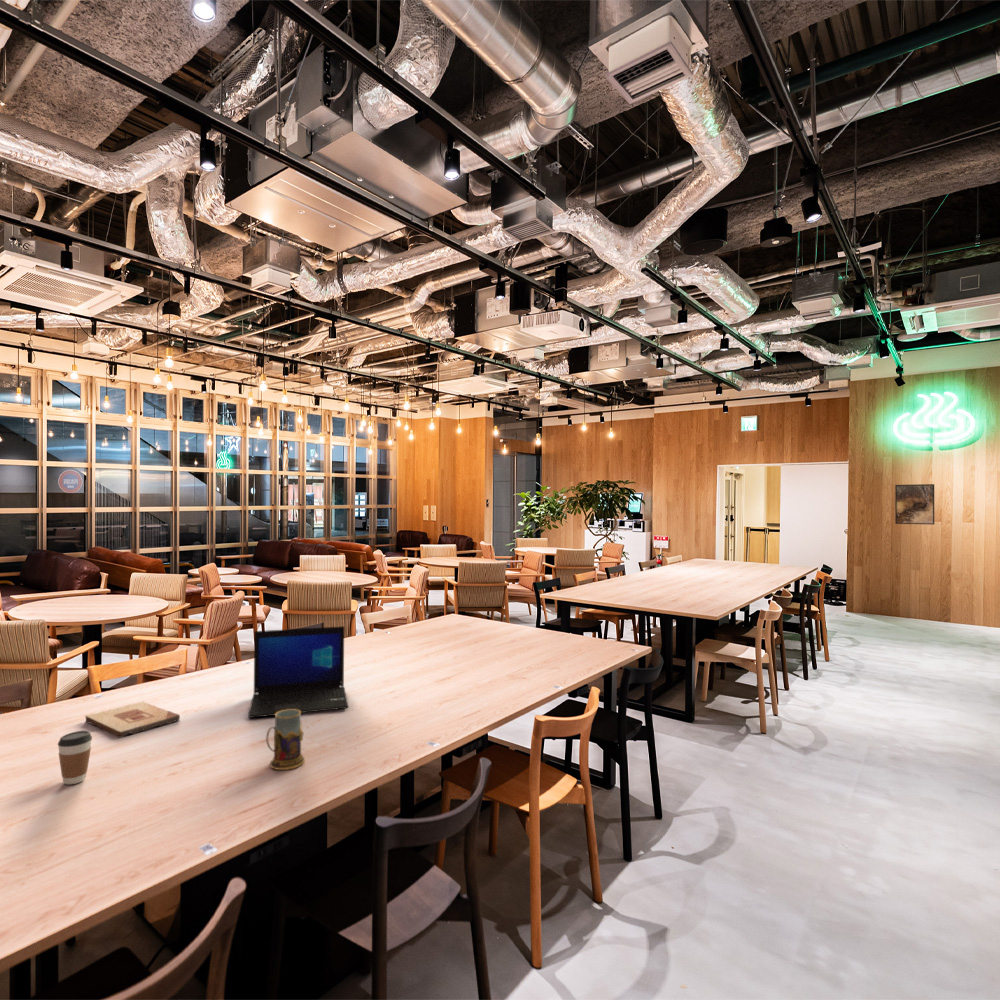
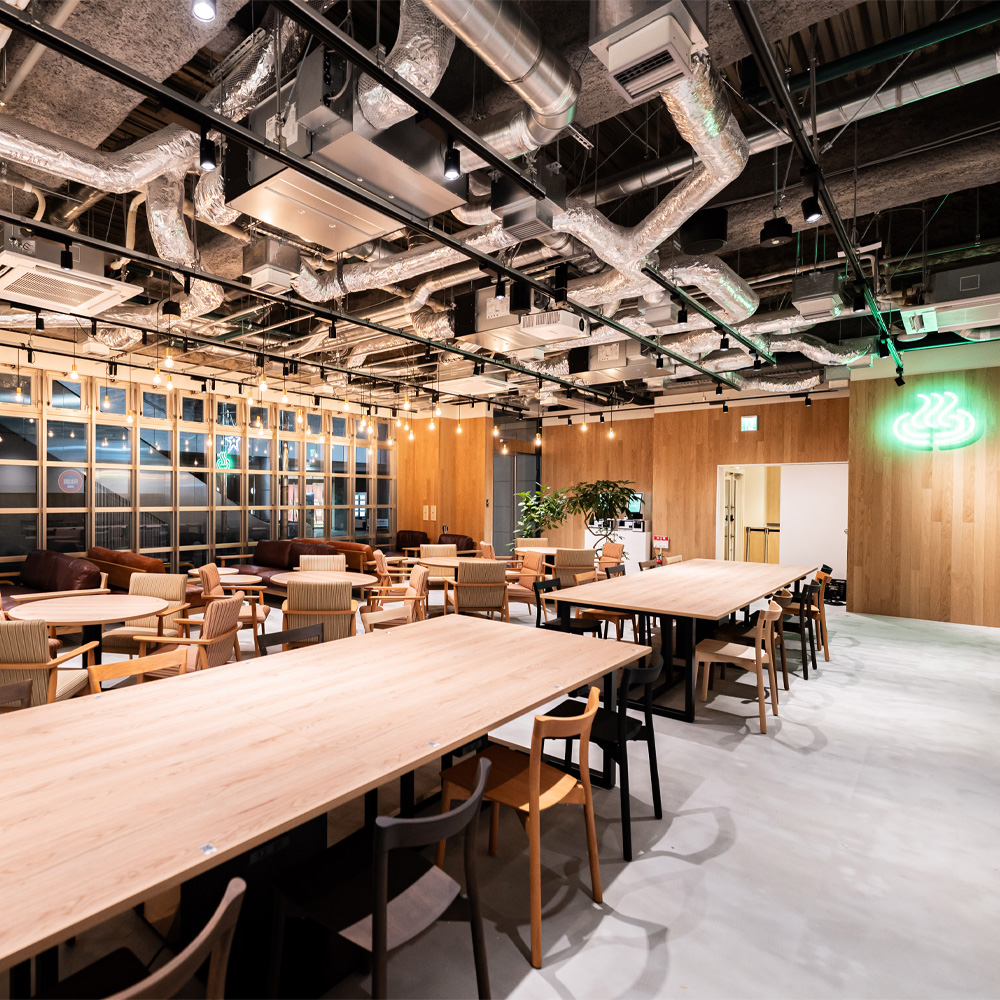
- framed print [894,483,935,526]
- wooden plaque [84,701,181,739]
- laptop [247,625,349,719]
- coffee cup [57,730,93,785]
- mug [265,709,305,771]
